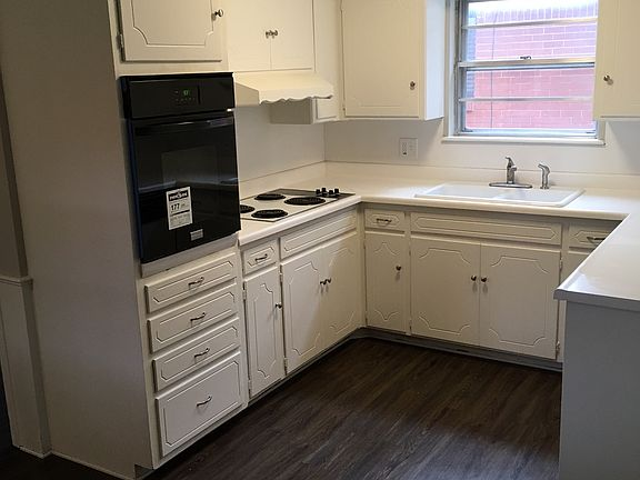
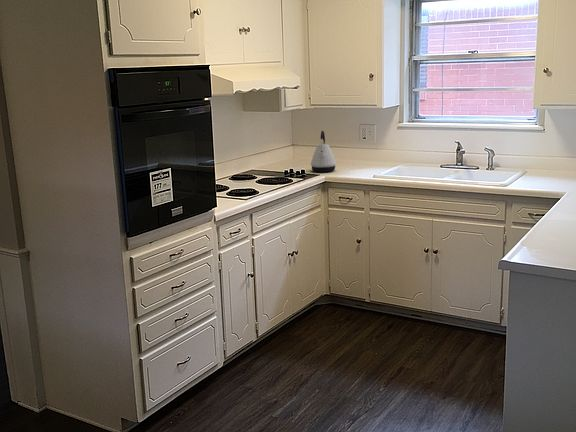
+ kettle [310,130,337,173]
